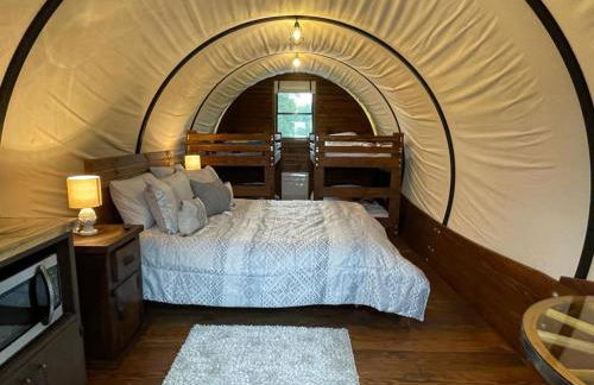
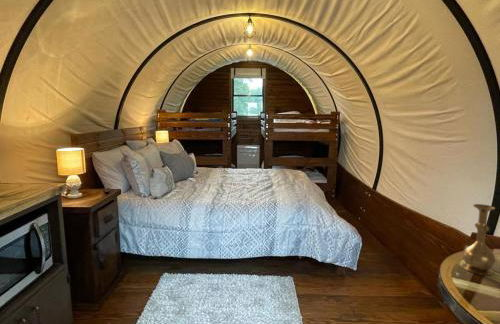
+ vase [461,203,497,276]
